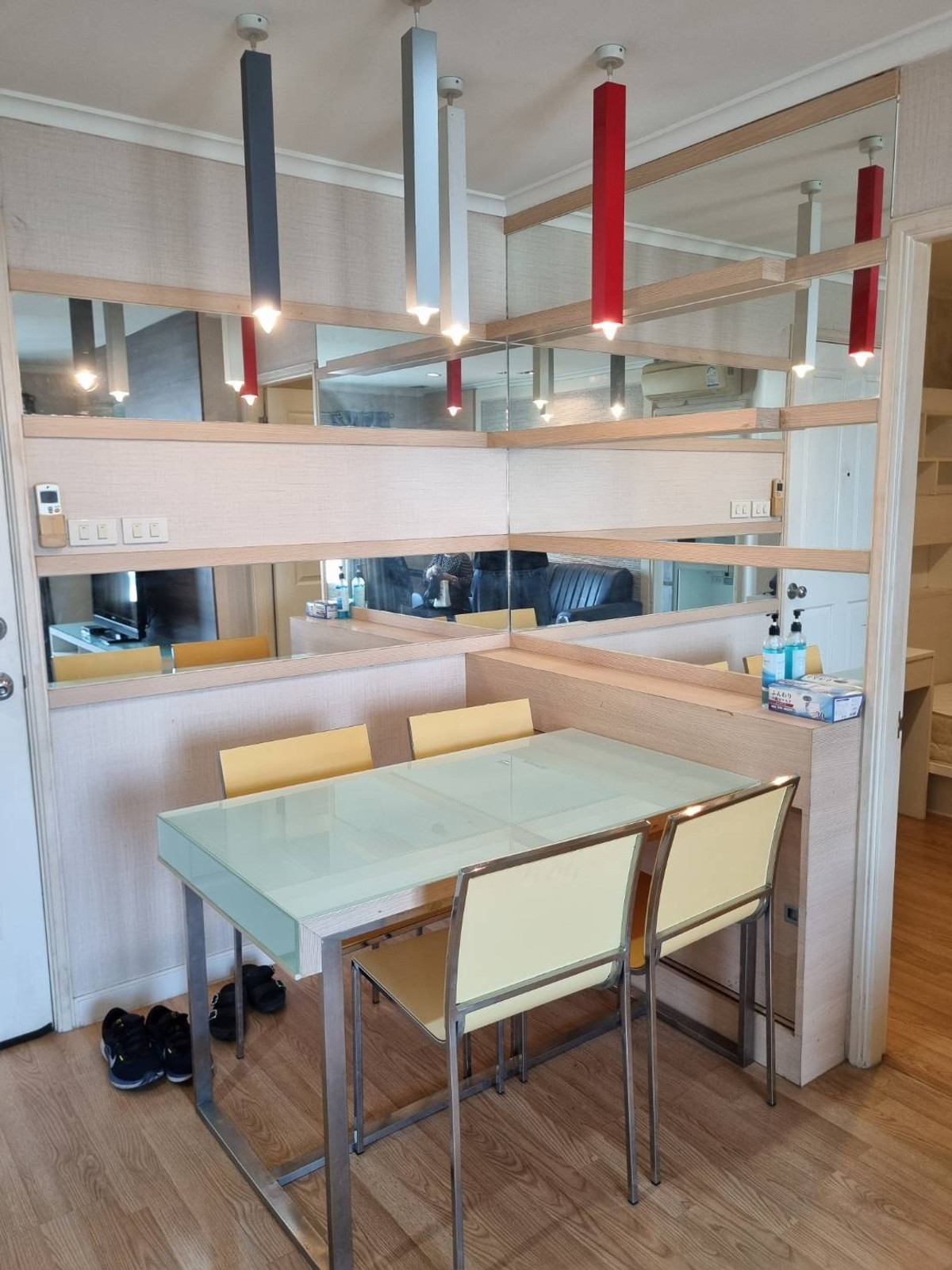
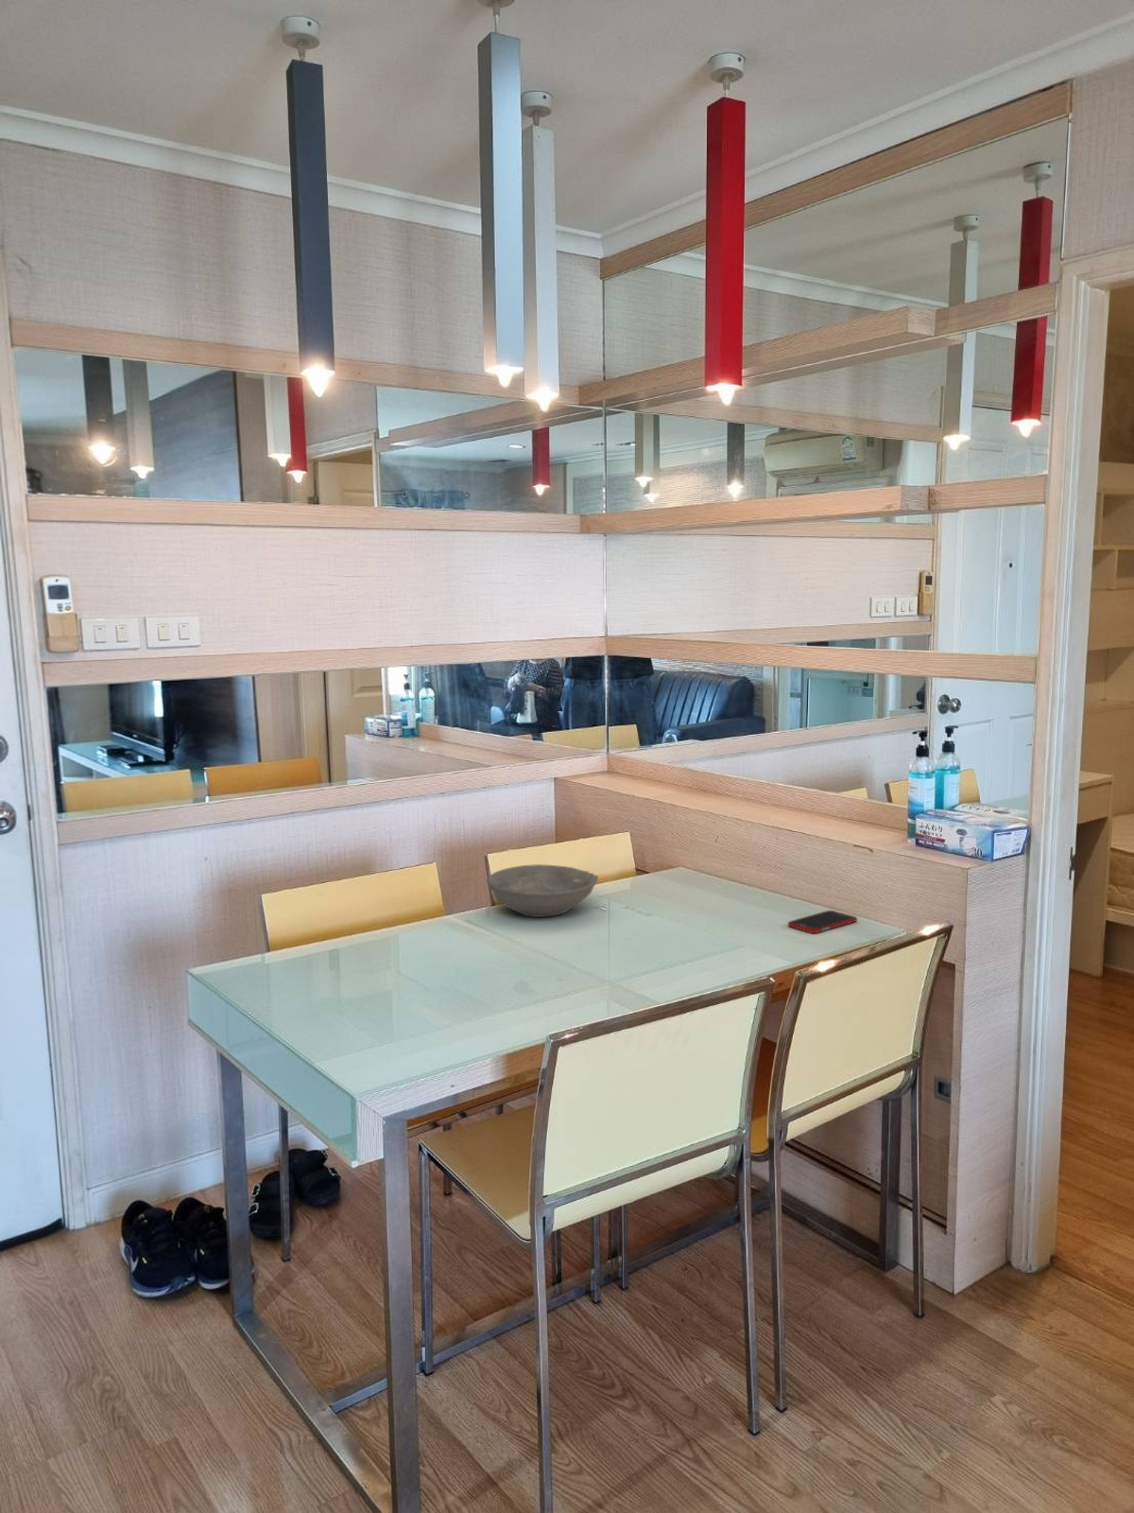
+ bowl [486,864,599,919]
+ cell phone [787,910,858,934]
